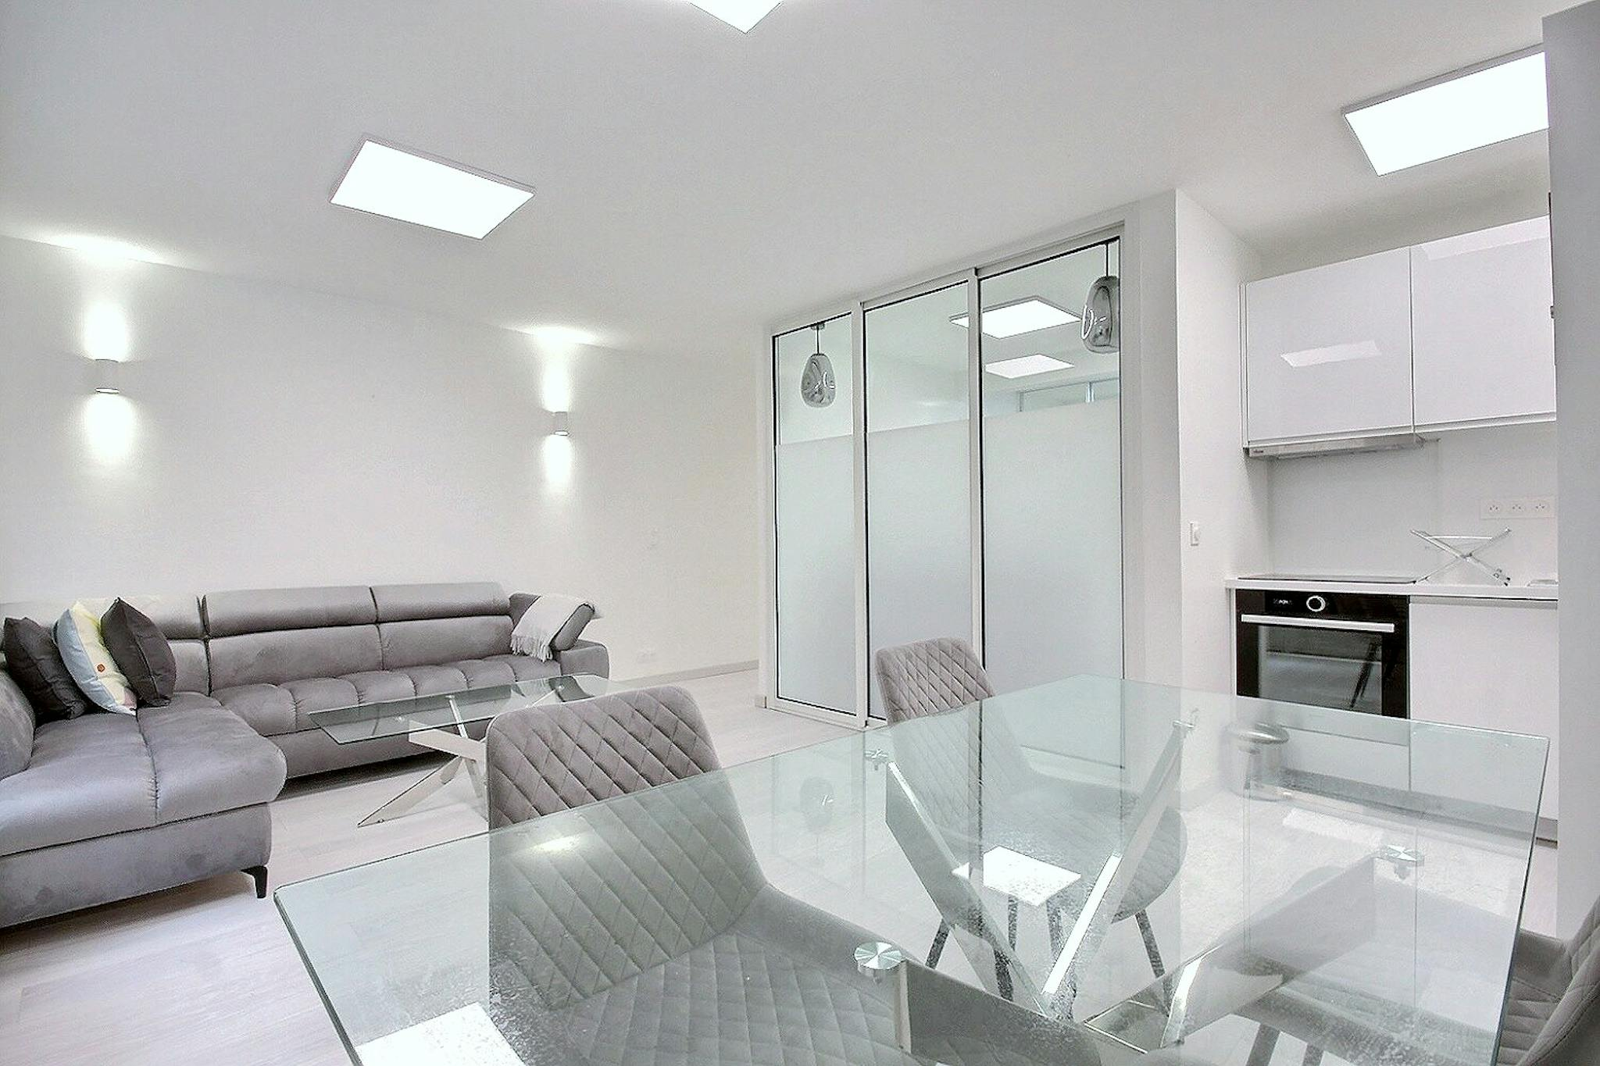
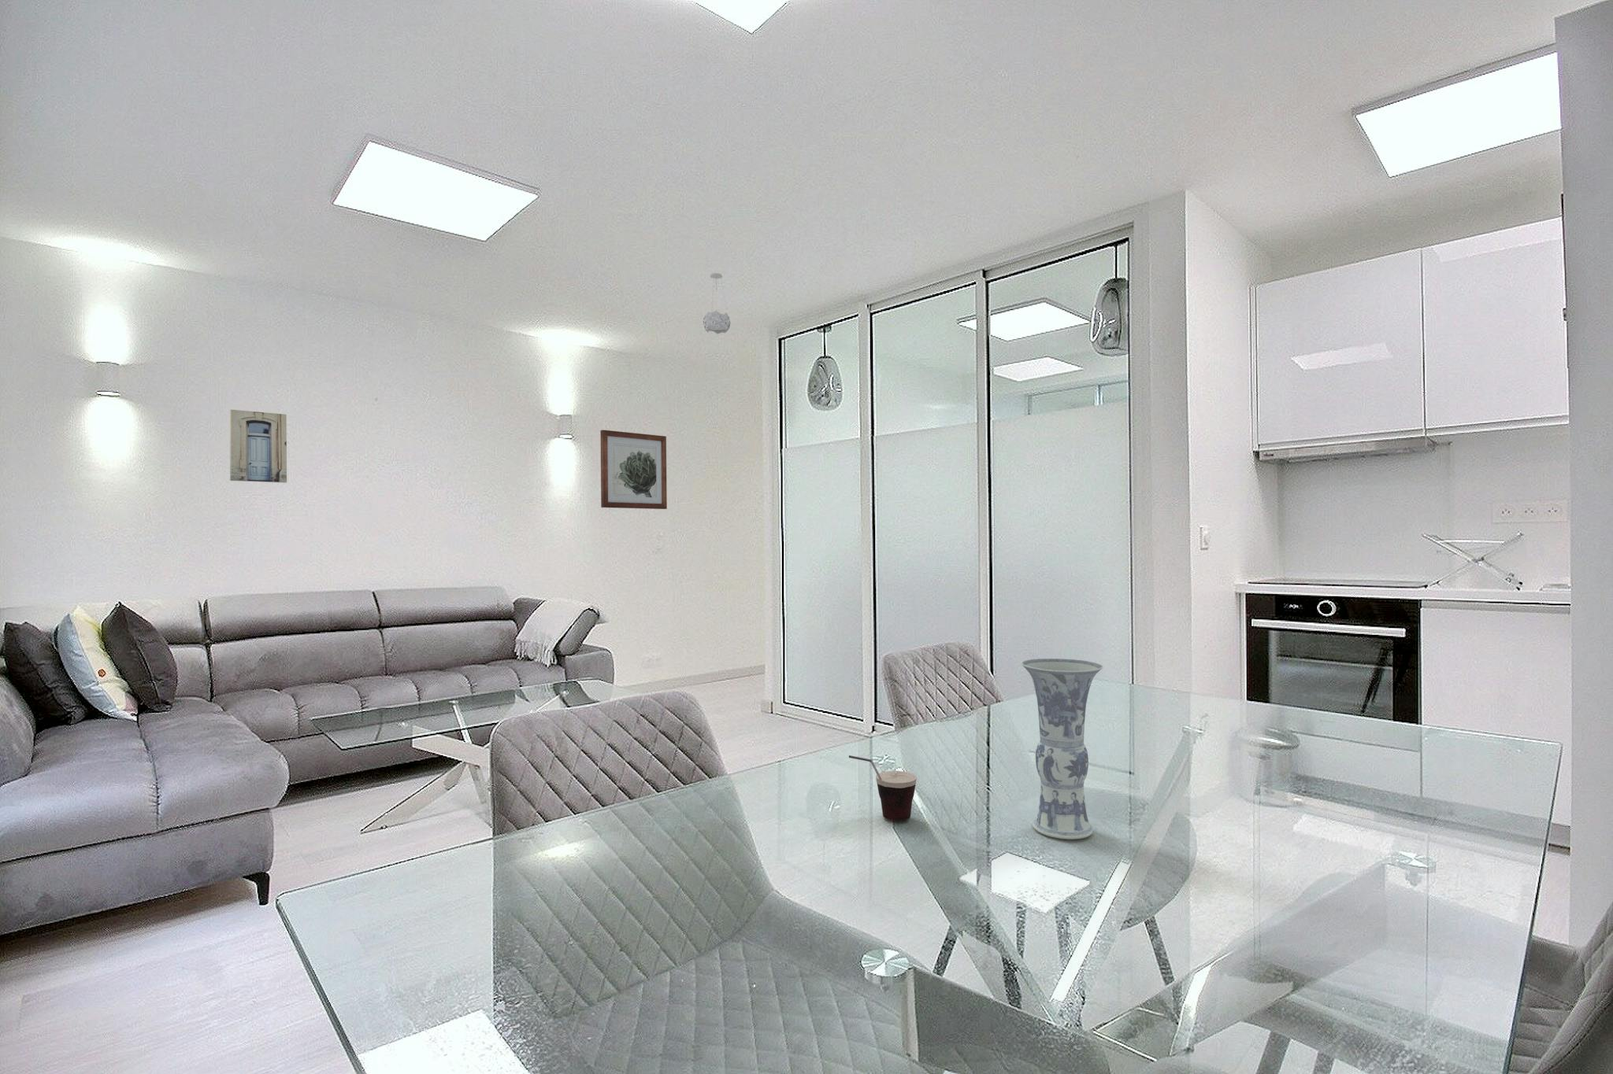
+ vase [1019,658,1103,840]
+ cup [848,754,917,821]
+ pendant light [703,272,732,334]
+ wall art [600,429,668,509]
+ wall art [229,409,288,484]
